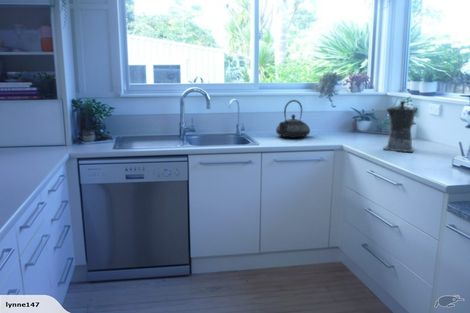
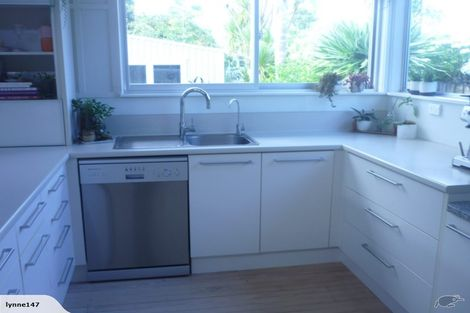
- teapot [275,99,311,139]
- coffee maker [382,100,419,153]
